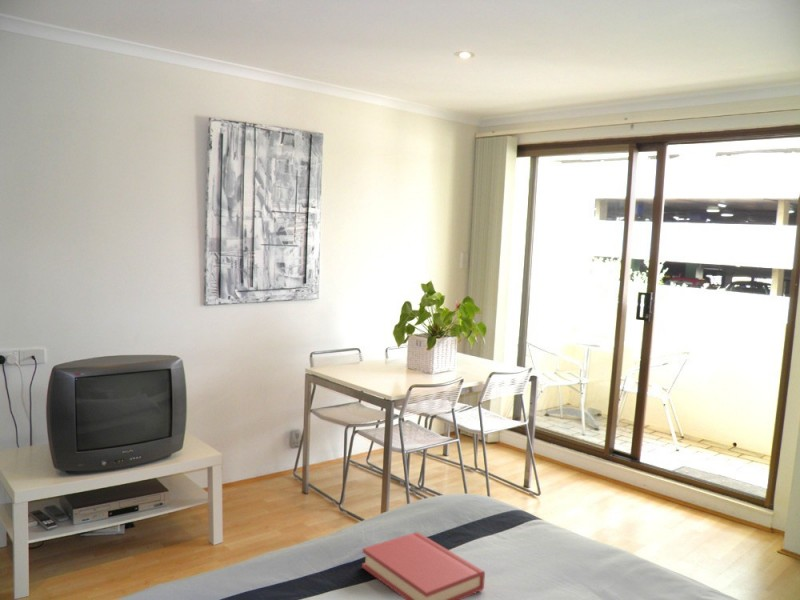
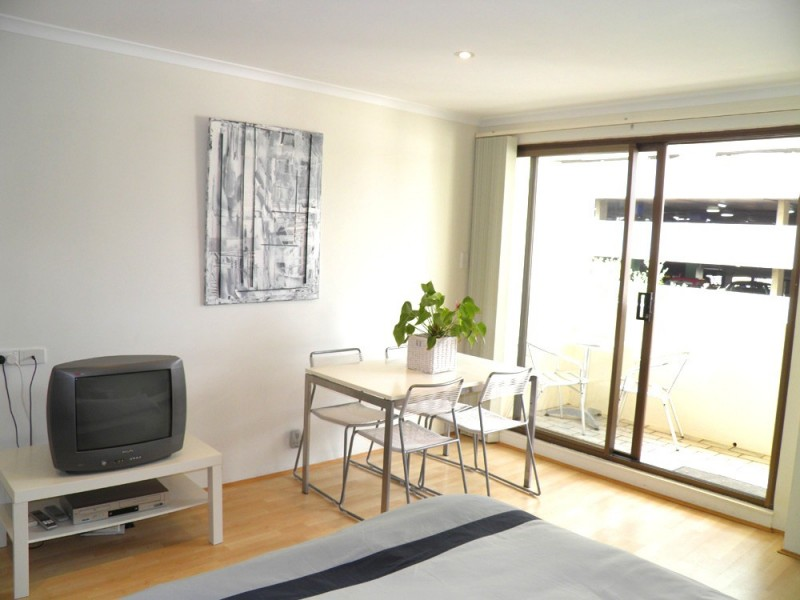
- hardback book [361,531,486,600]
